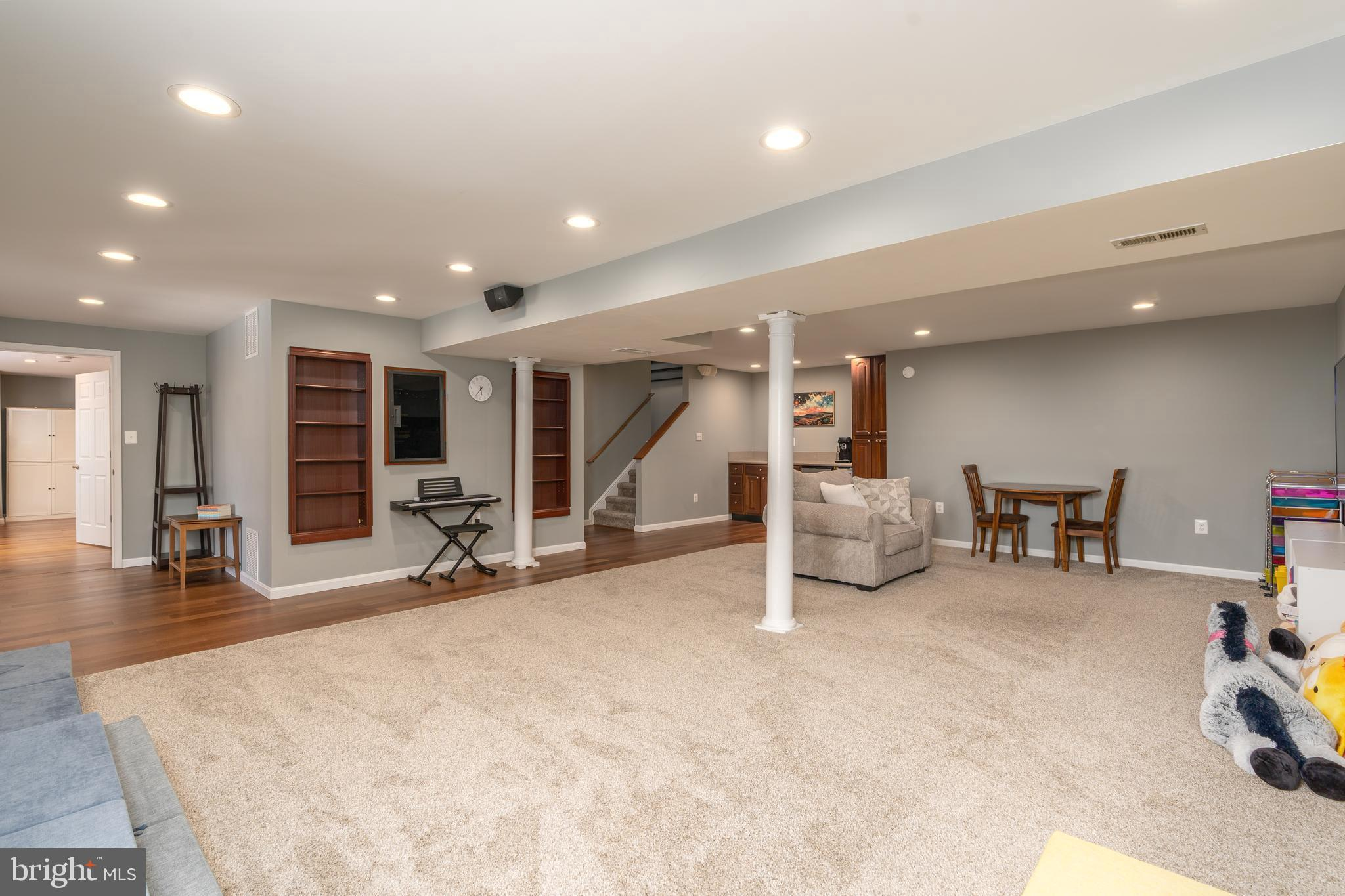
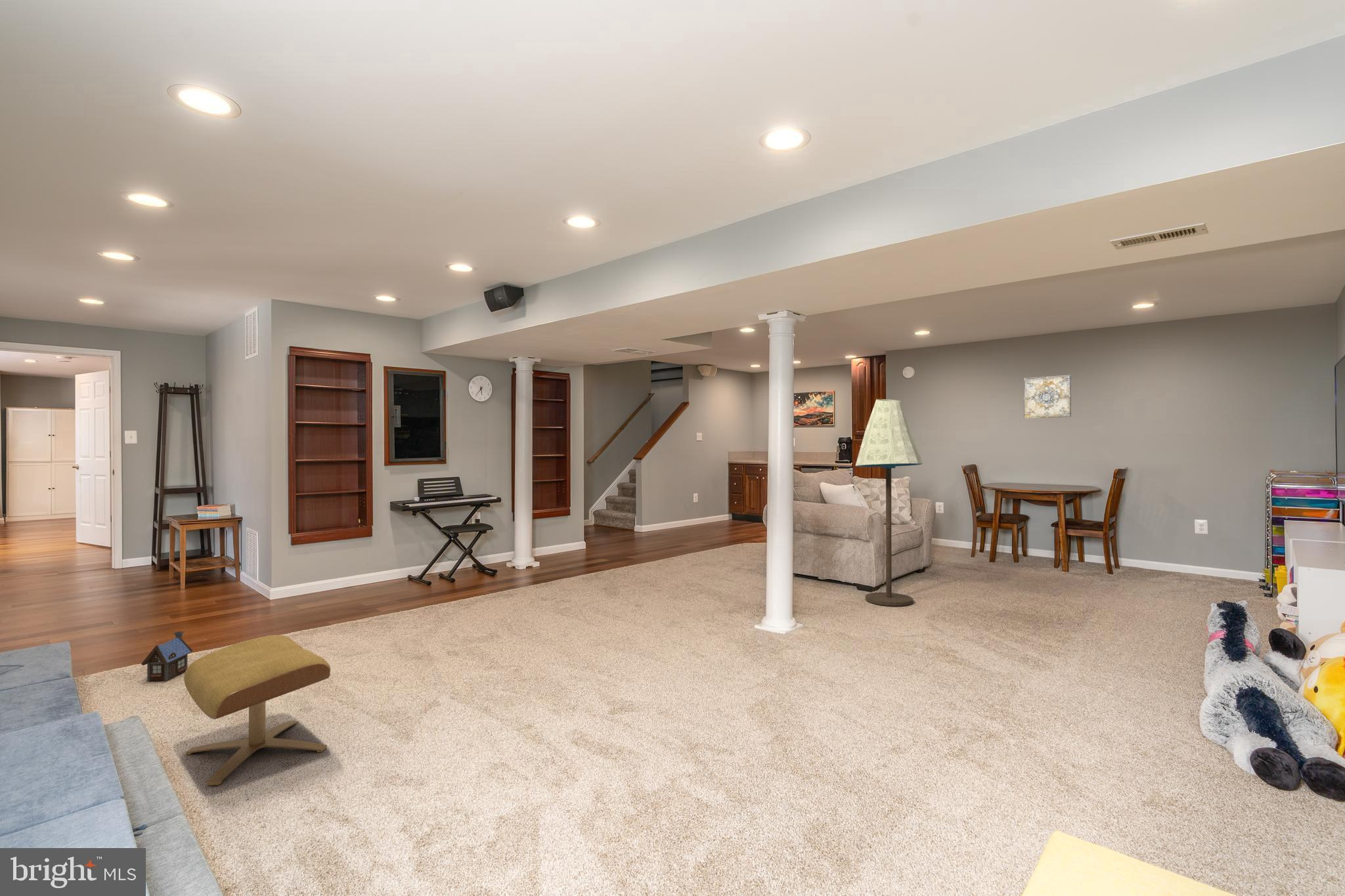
+ ottoman [183,634,331,786]
+ floor lamp [855,398,923,607]
+ toy house [141,631,194,682]
+ wall art [1023,375,1072,419]
